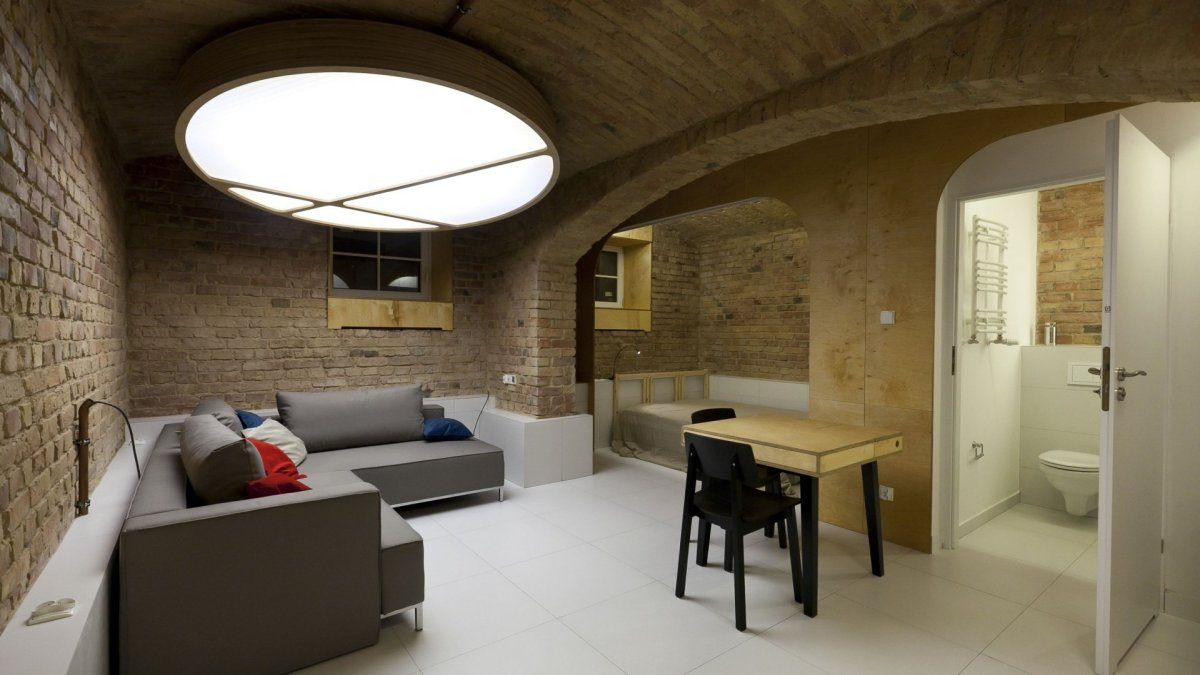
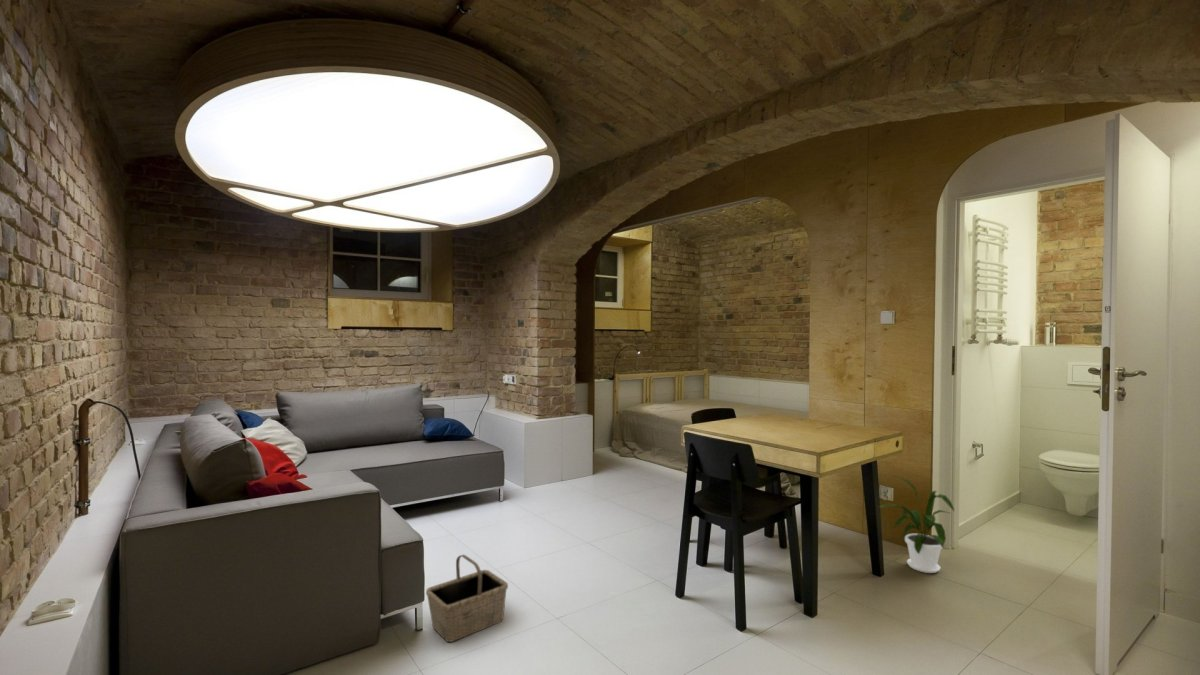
+ house plant [879,474,955,574]
+ basket [425,554,509,643]
